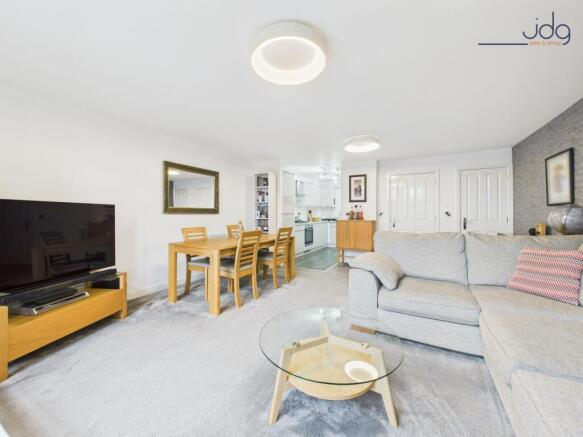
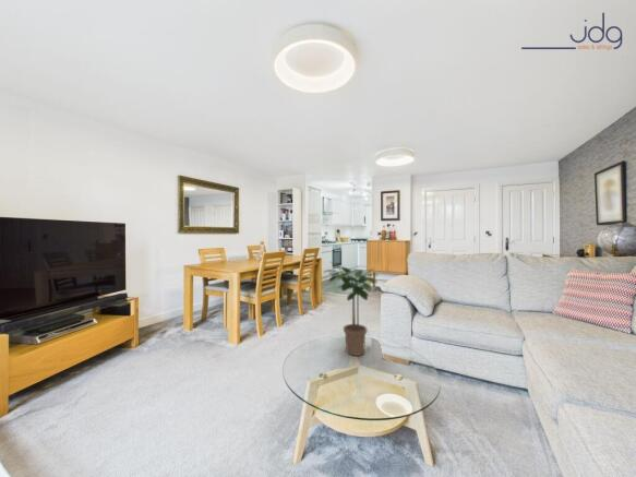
+ potted plant [324,261,377,357]
